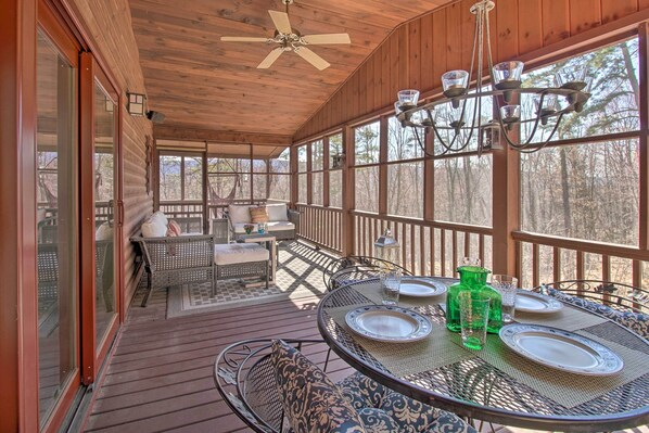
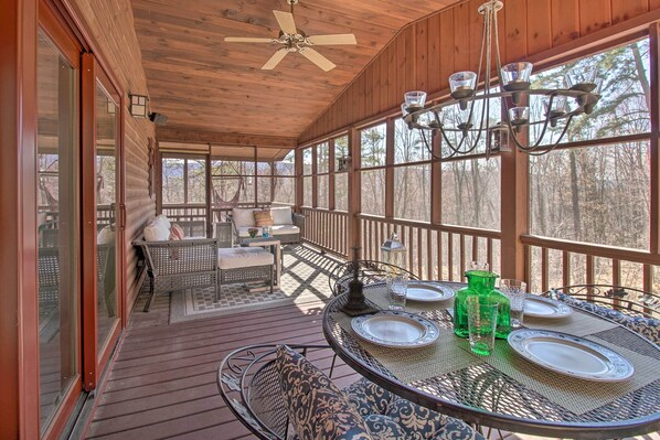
+ candle holder [334,240,383,316]
